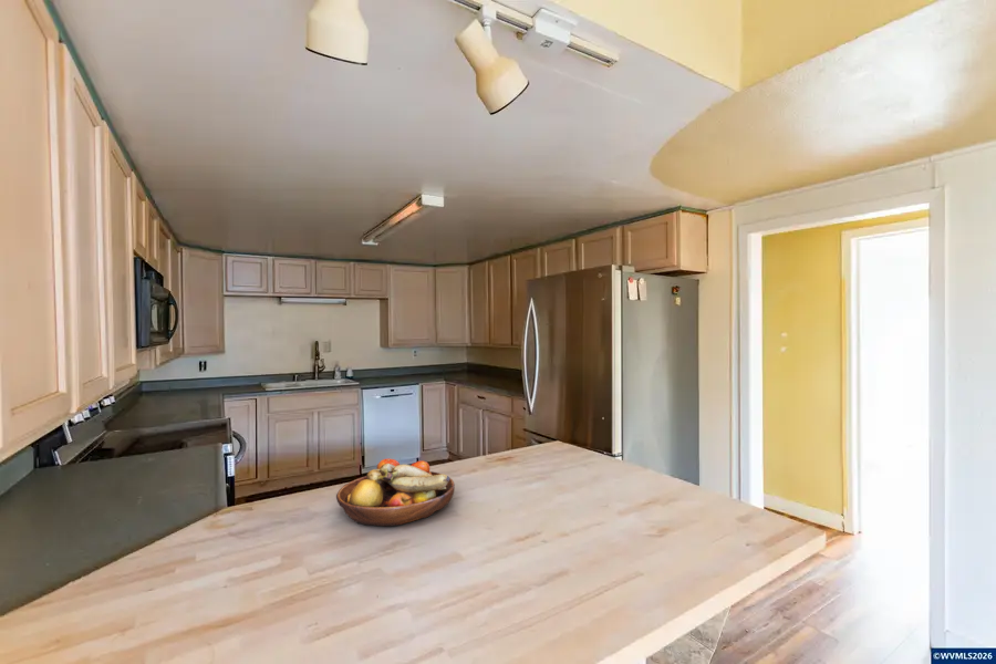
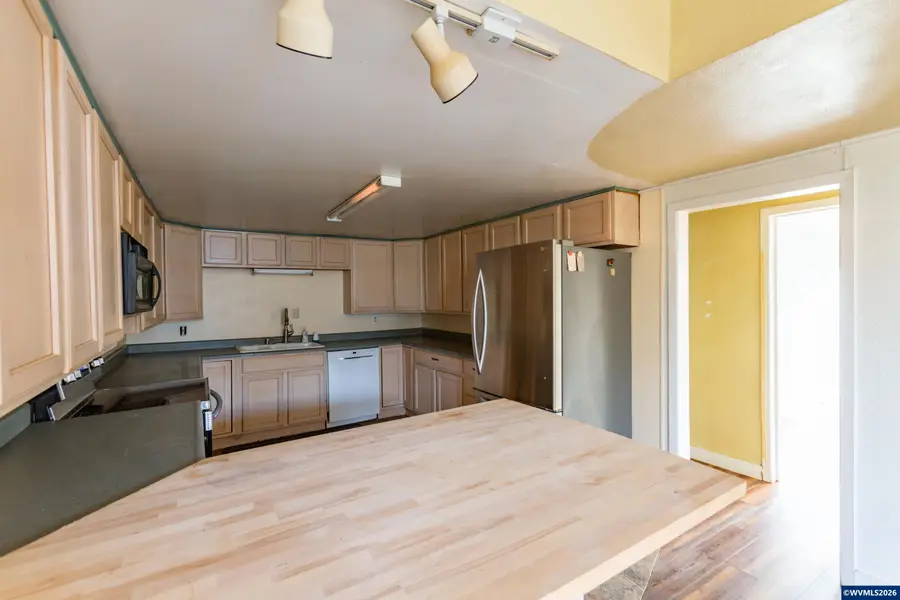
- fruit bowl [335,458,456,527]
